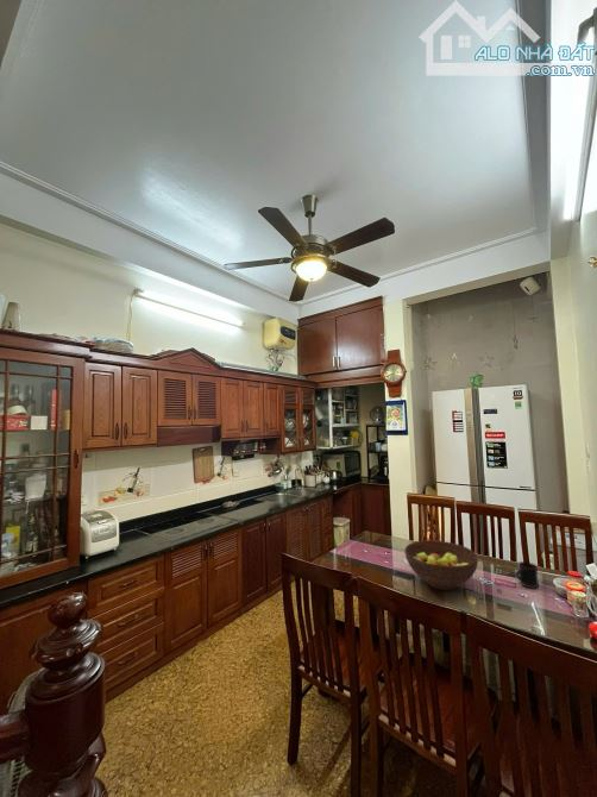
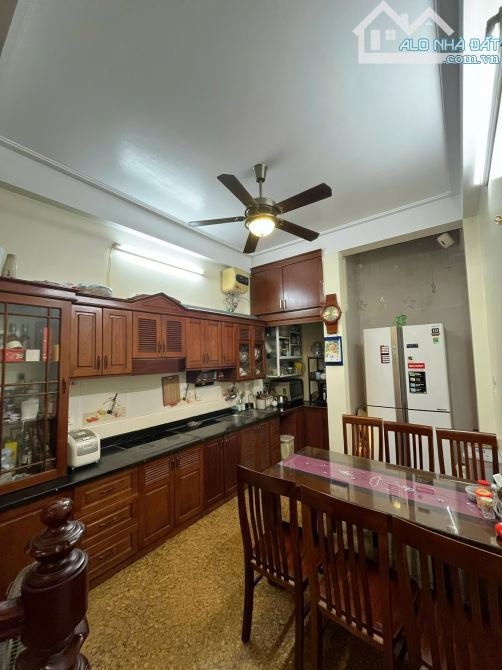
- mug [514,560,540,589]
- fruit bowl [403,539,479,591]
